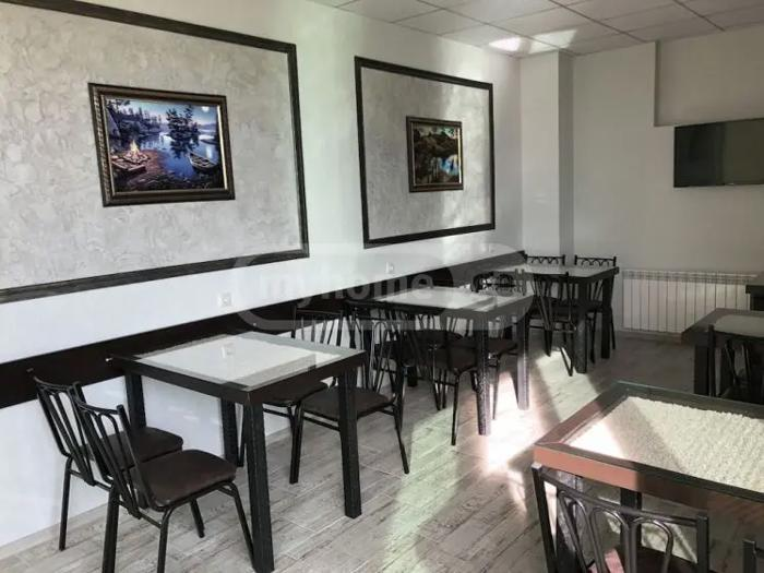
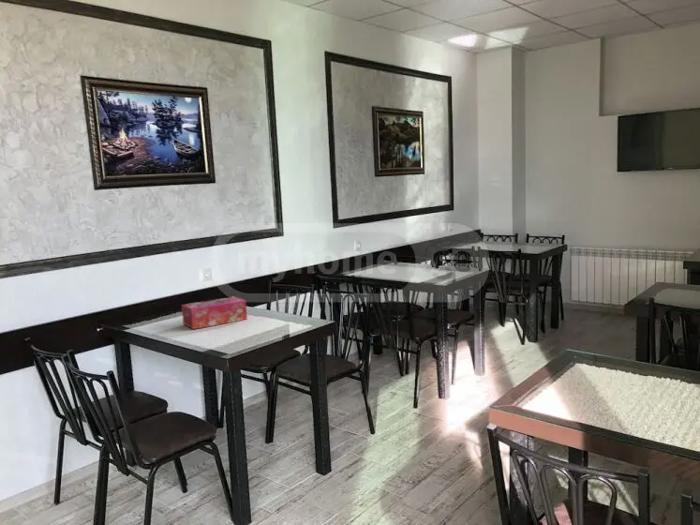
+ tissue box [181,296,248,330]
